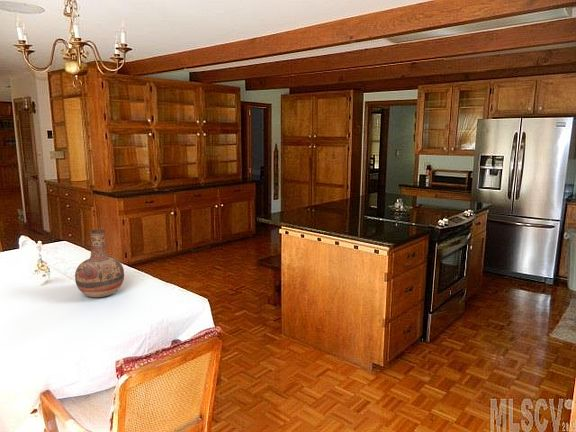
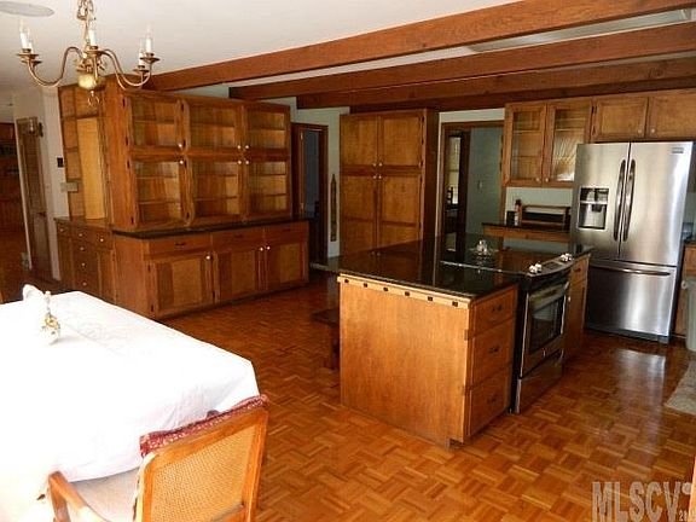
- vase [74,229,125,298]
